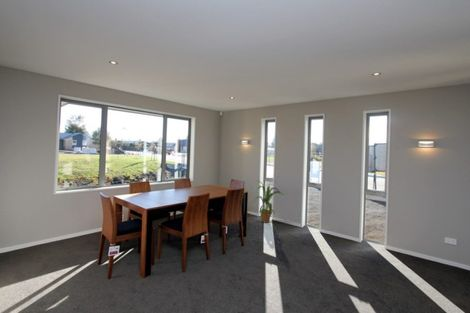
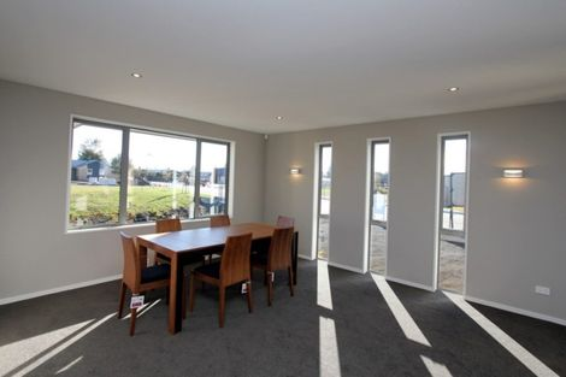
- house plant [253,179,285,224]
